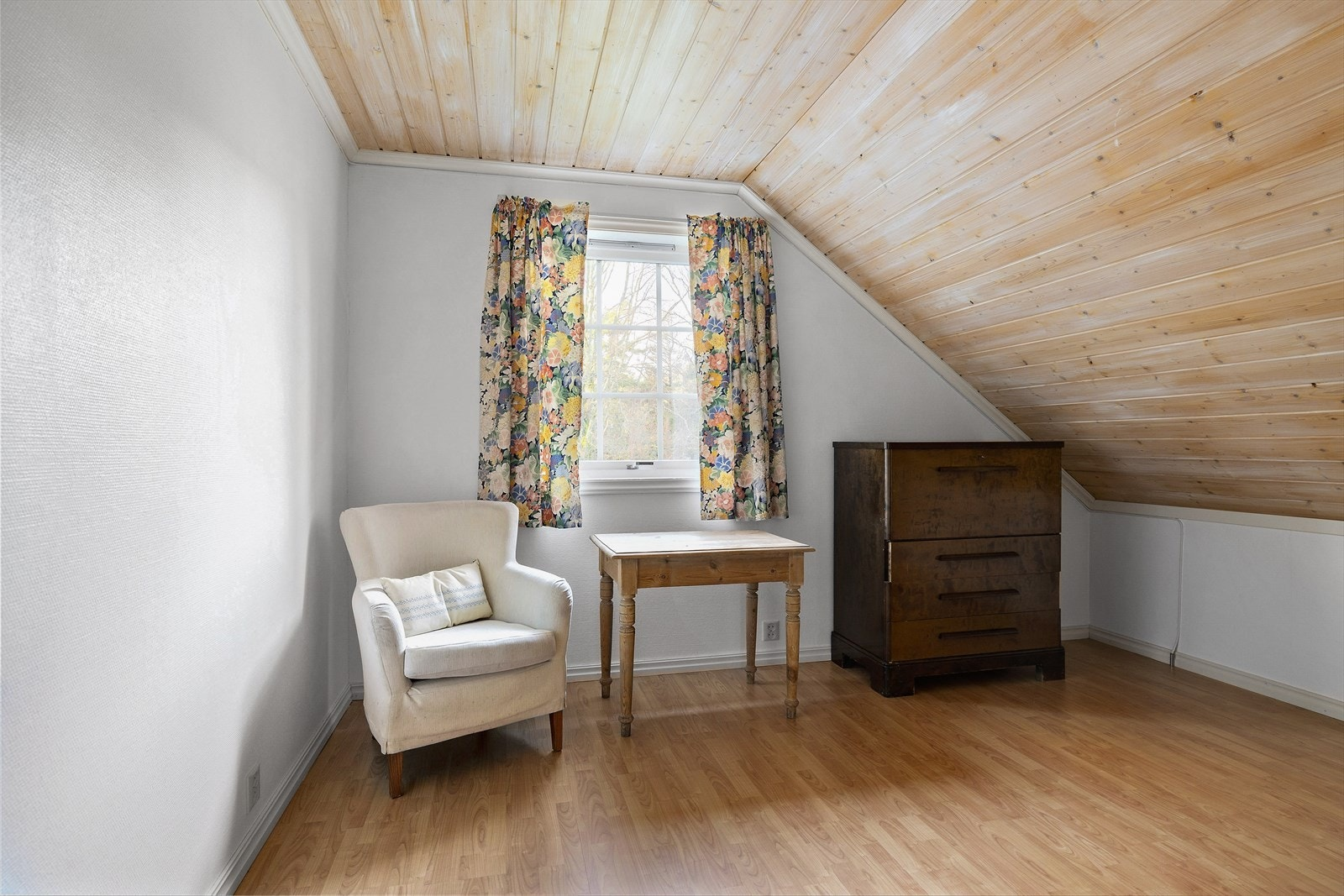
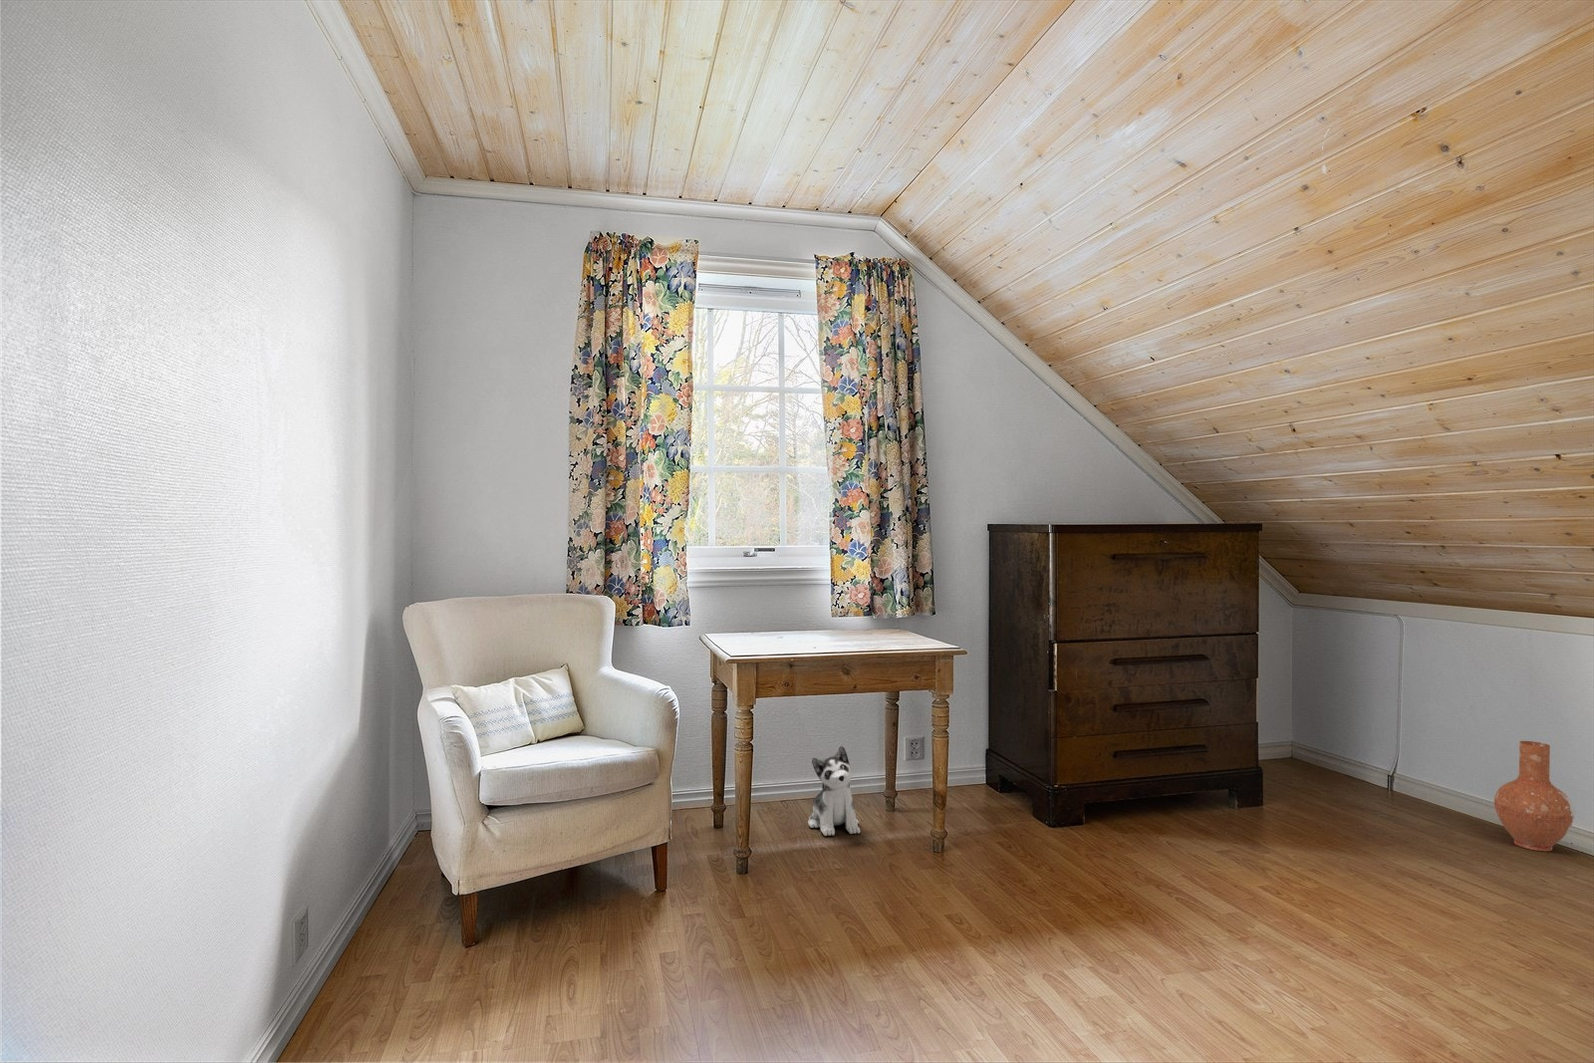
+ plush toy [806,745,861,836]
+ vase [1493,740,1576,852]
